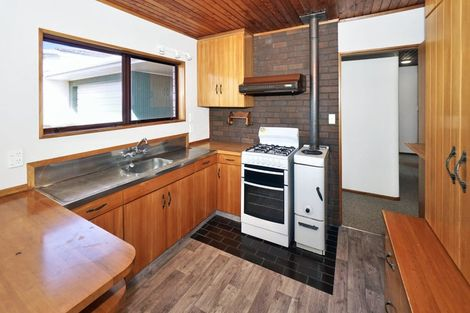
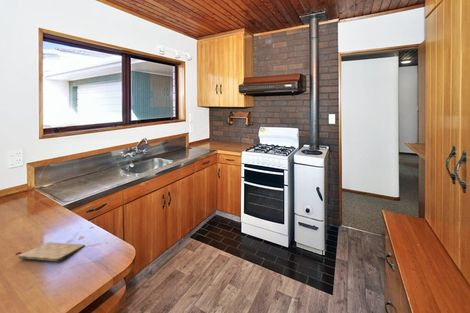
+ cutting board [18,241,86,263]
